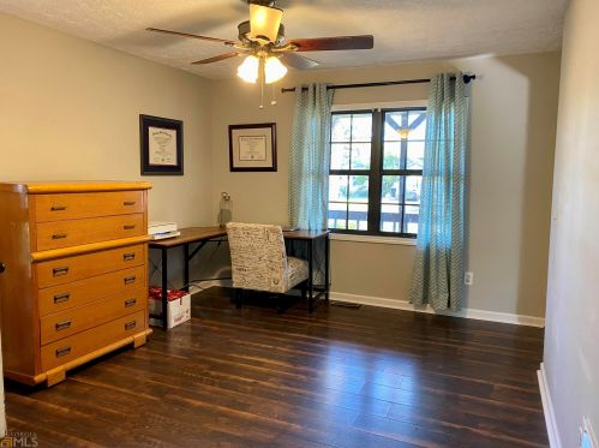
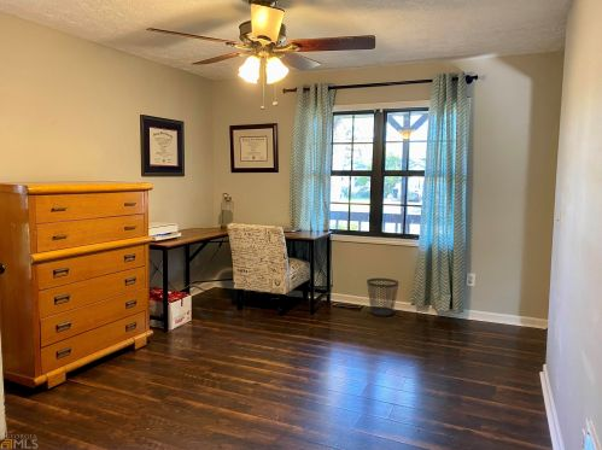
+ wastebasket [366,277,399,317]
